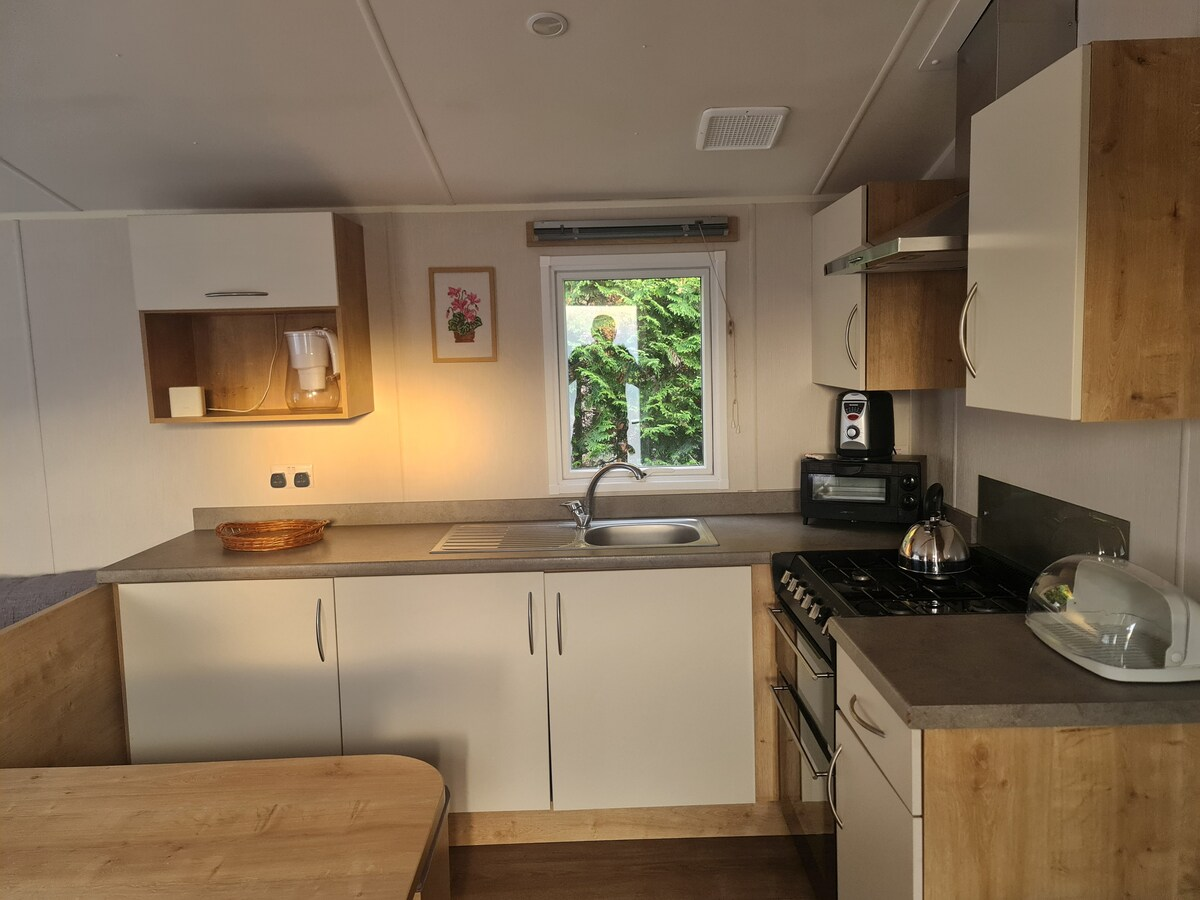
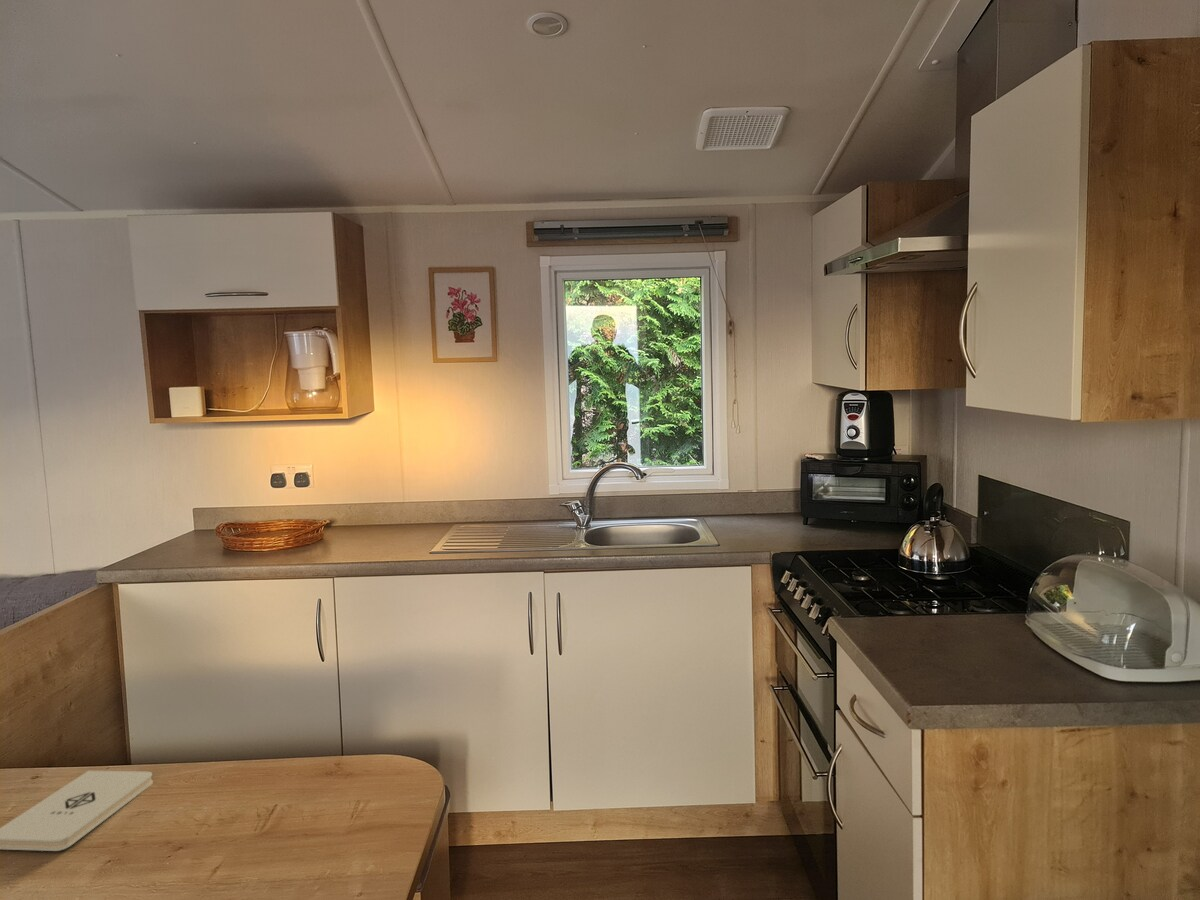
+ notepad [0,770,154,852]
